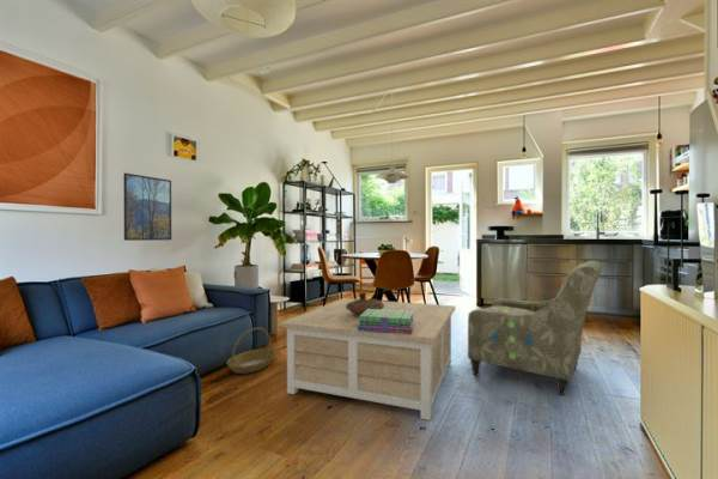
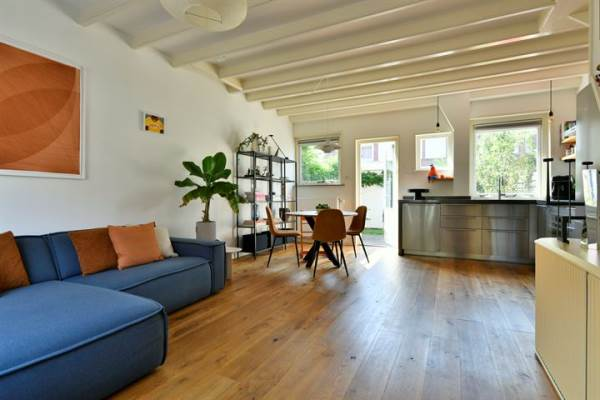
- basket [225,326,278,375]
- armchair [467,260,603,398]
- decorative bowl [346,291,384,315]
- coffee table [280,297,456,422]
- stack of books [358,309,414,334]
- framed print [122,171,172,242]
